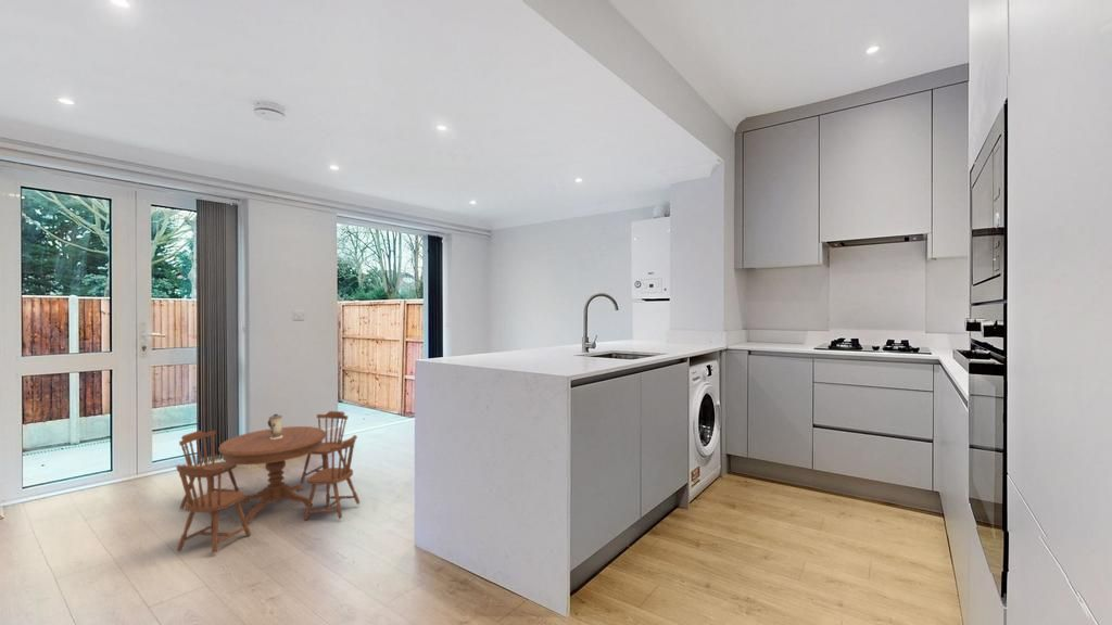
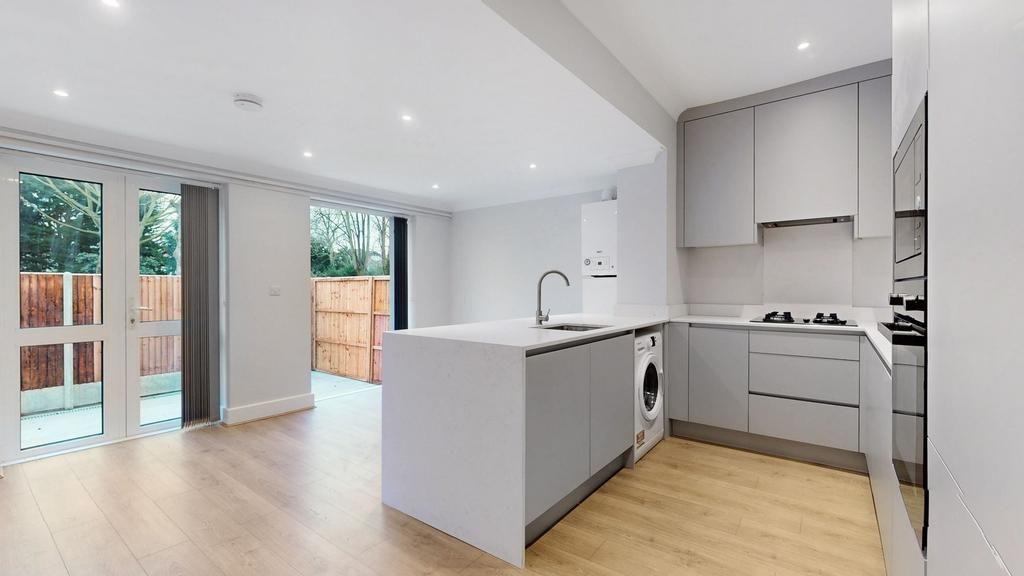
- dining table [175,410,361,554]
